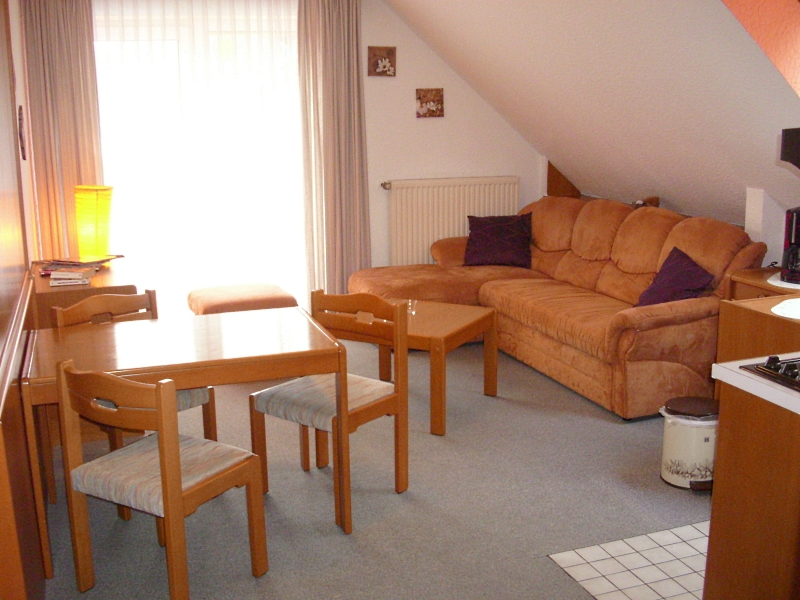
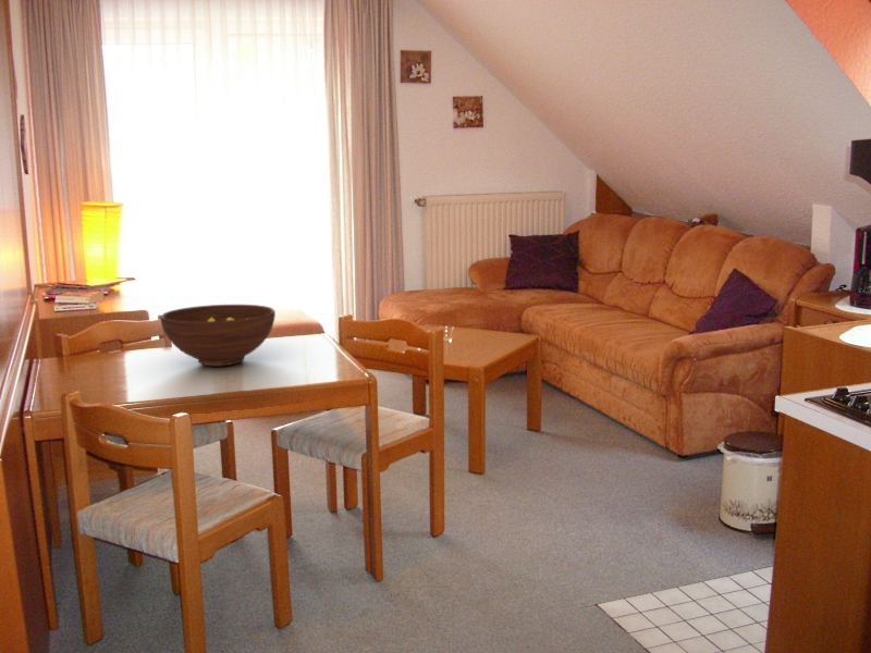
+ fruit bowl [160,304,277,367]
